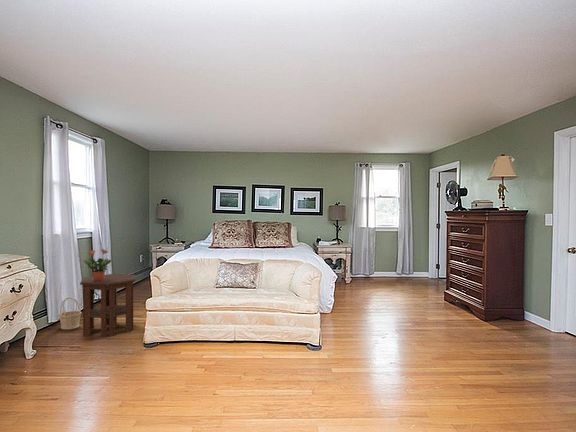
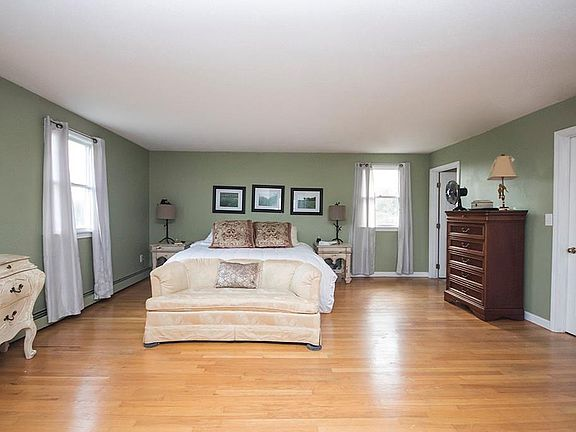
- potted plant [82,248,114,281]
- side table [79,273,136,338]
- basket [58,296,83,330]
